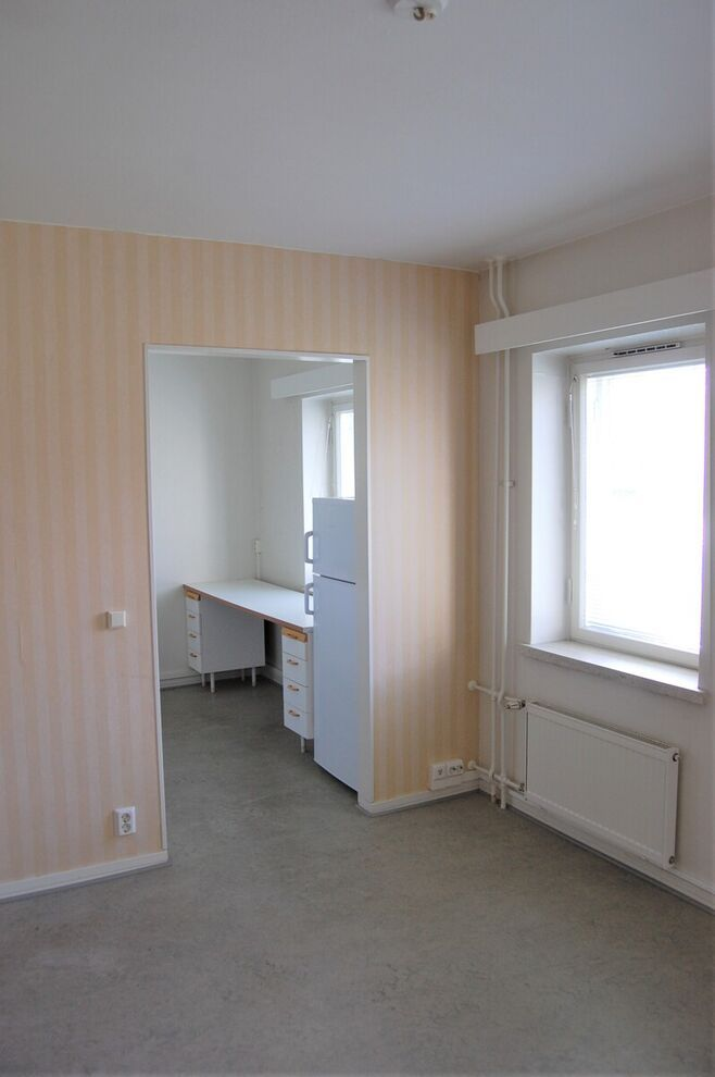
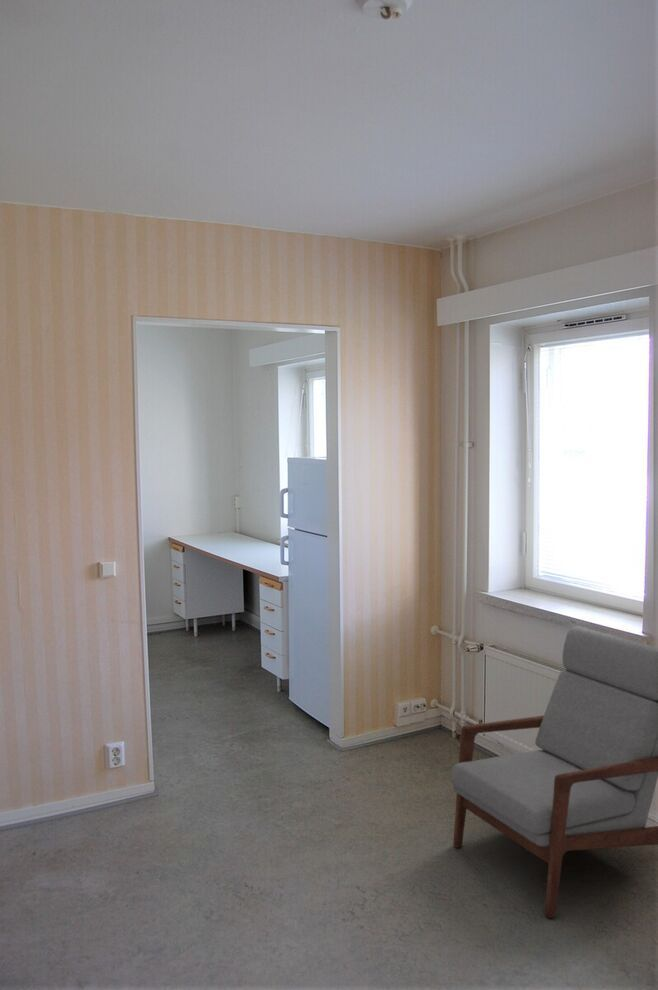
+ armchair [450,625,658,919]
